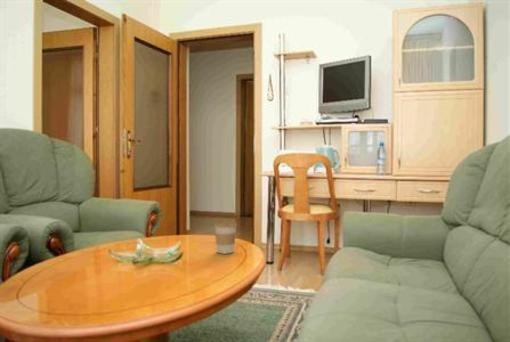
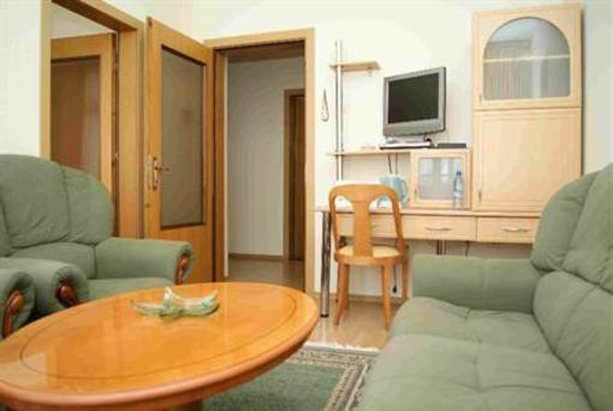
- coffee cup [213,220,238,255]
